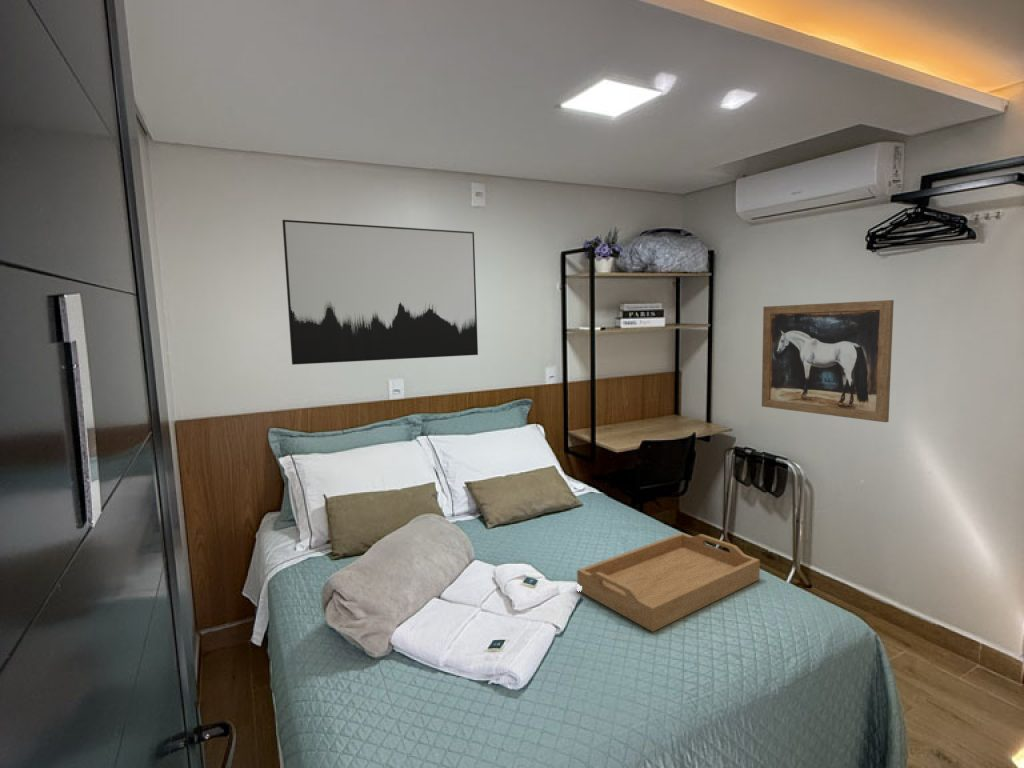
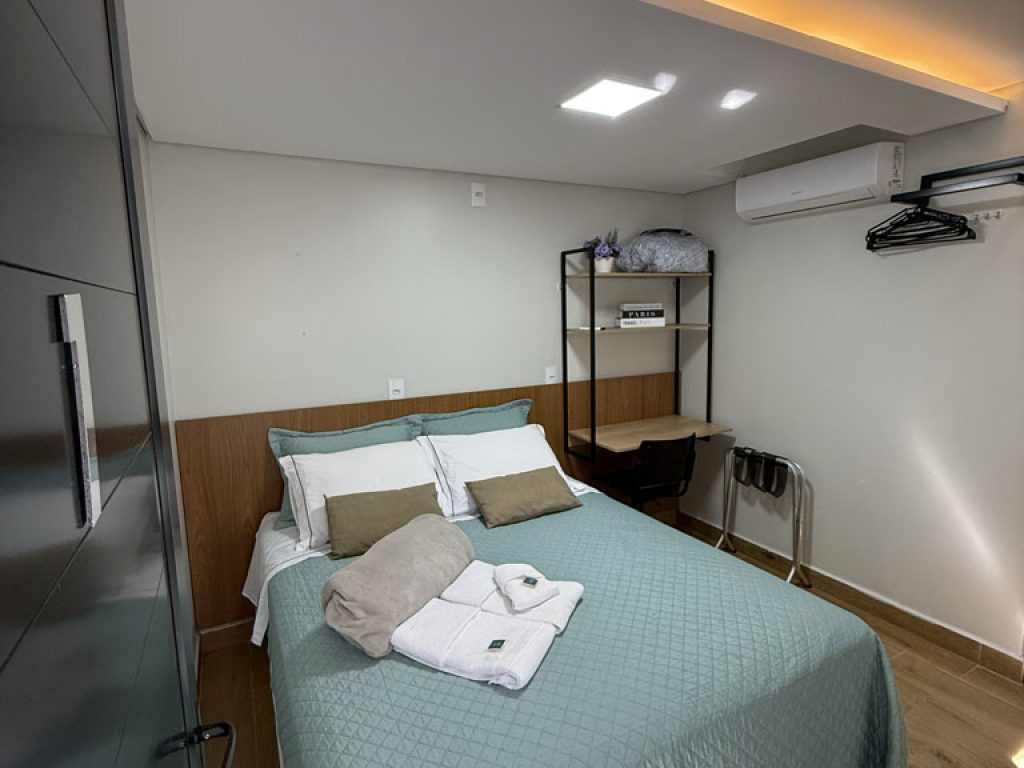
- wall art [761,299,895,423]
- wall art [281,219,479,366]
- serving tray [576,532,761,633]
